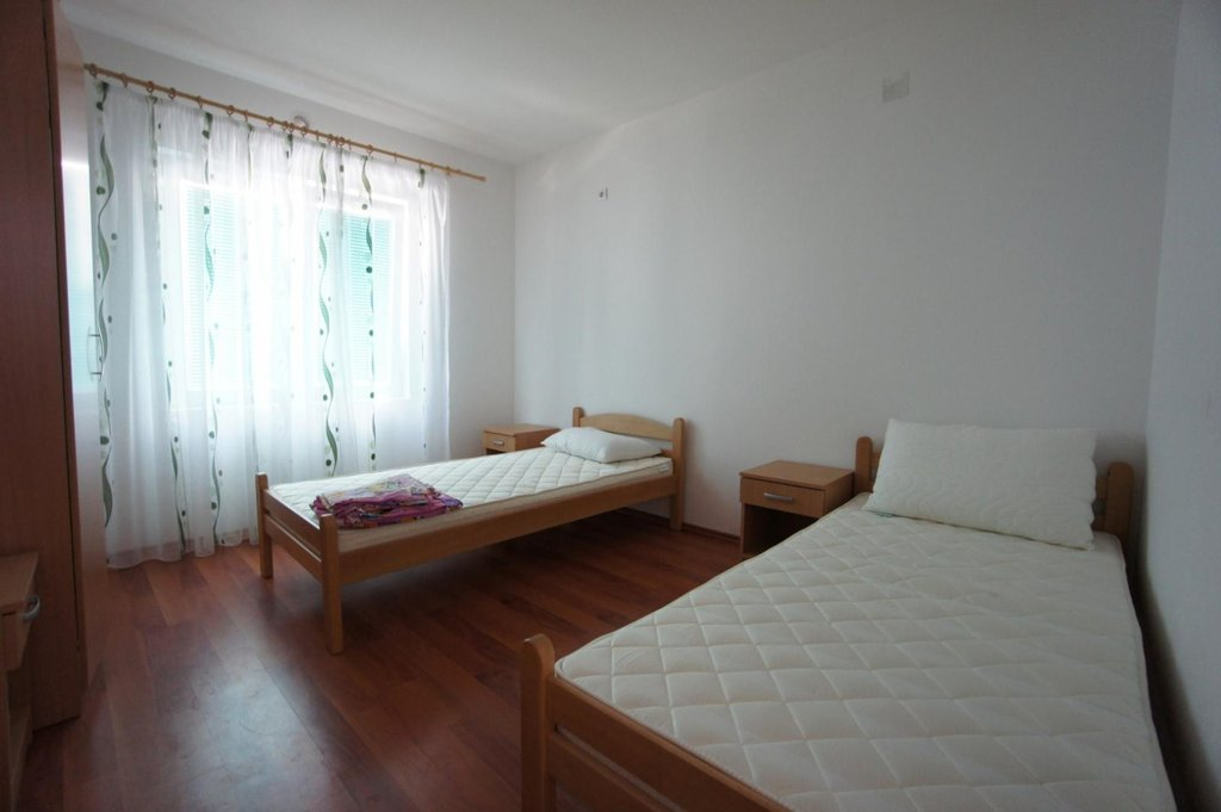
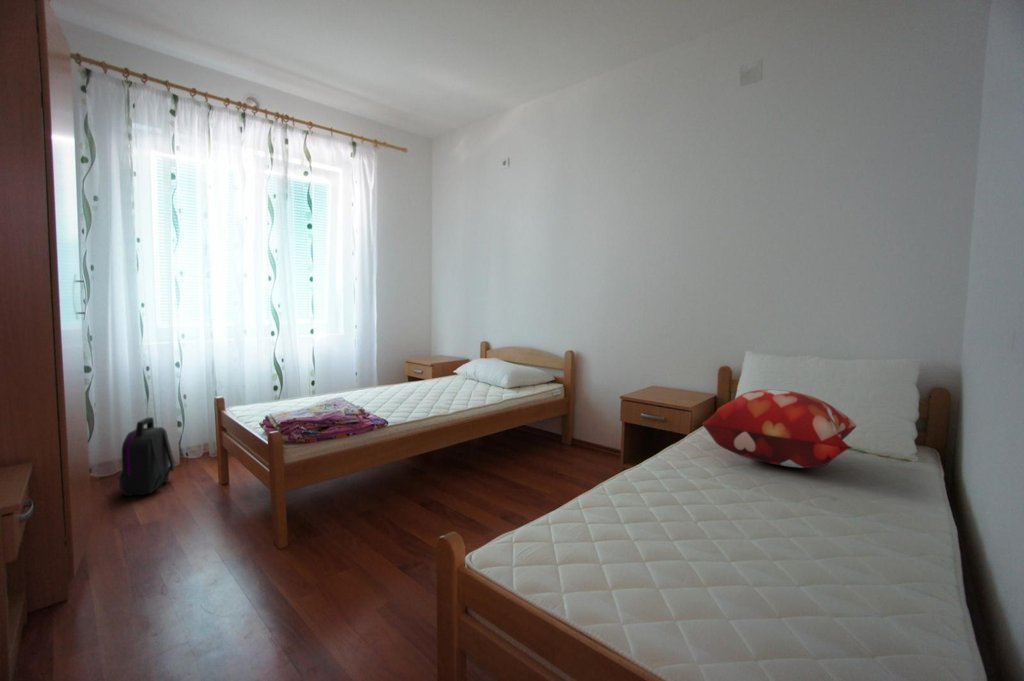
+ decorative pillow [701,389,857,469]
+ backpack [118,416,175,497]
